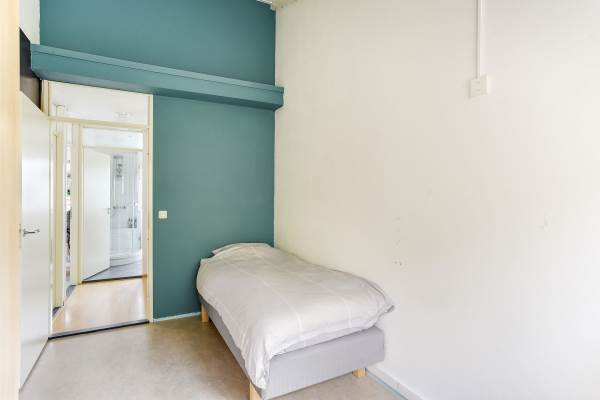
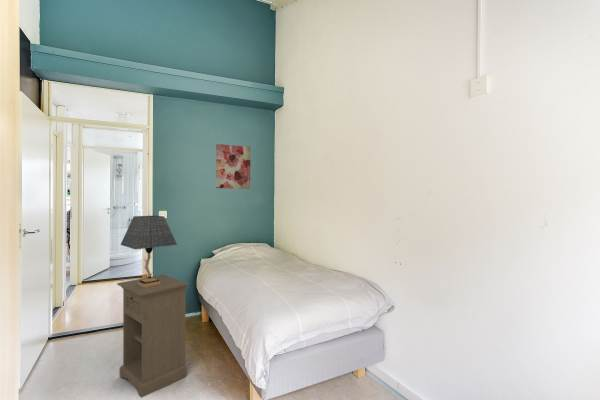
+ nightstand [116,273,189,399]
+ wall art [215,143,251,190]
+ table lamp [120,215,178,287]
